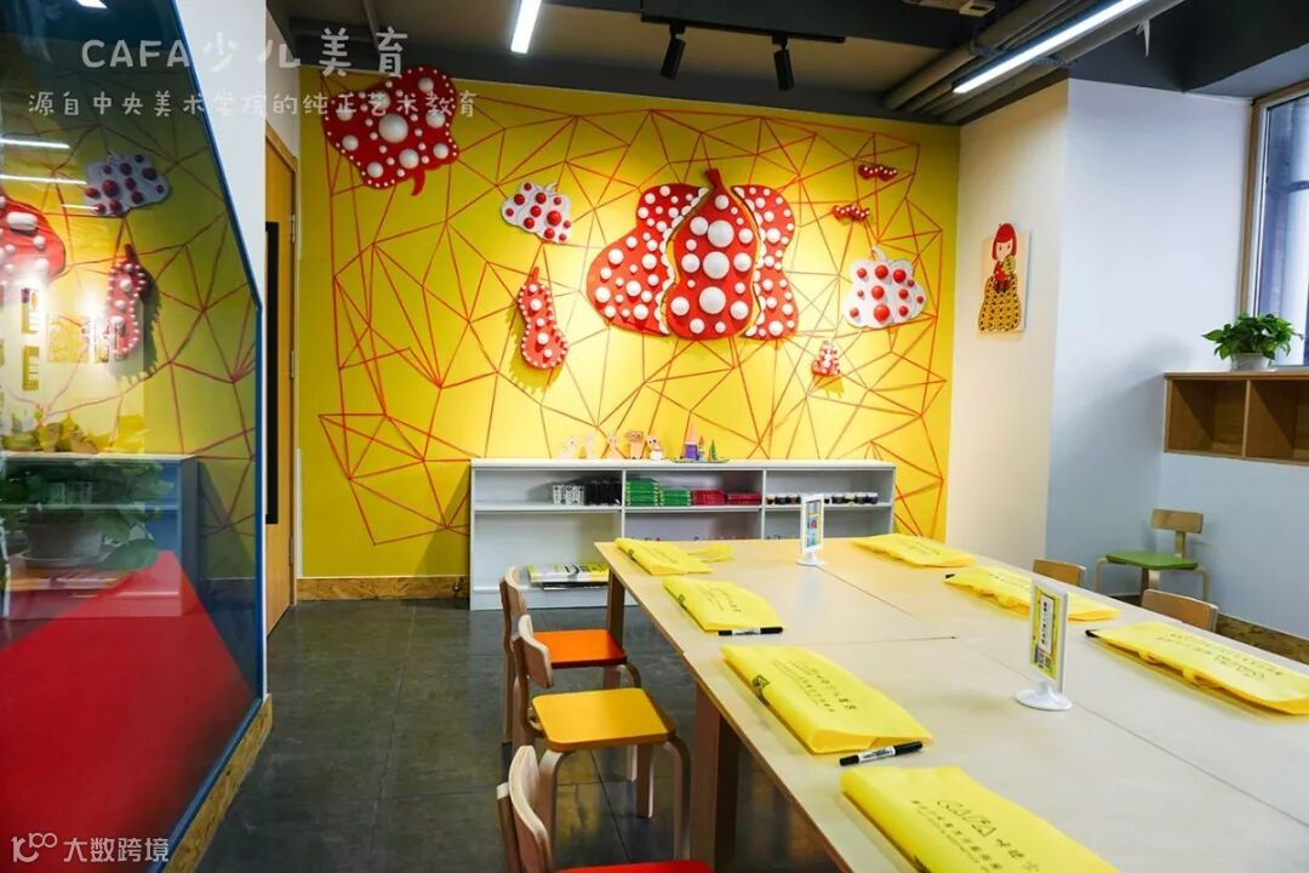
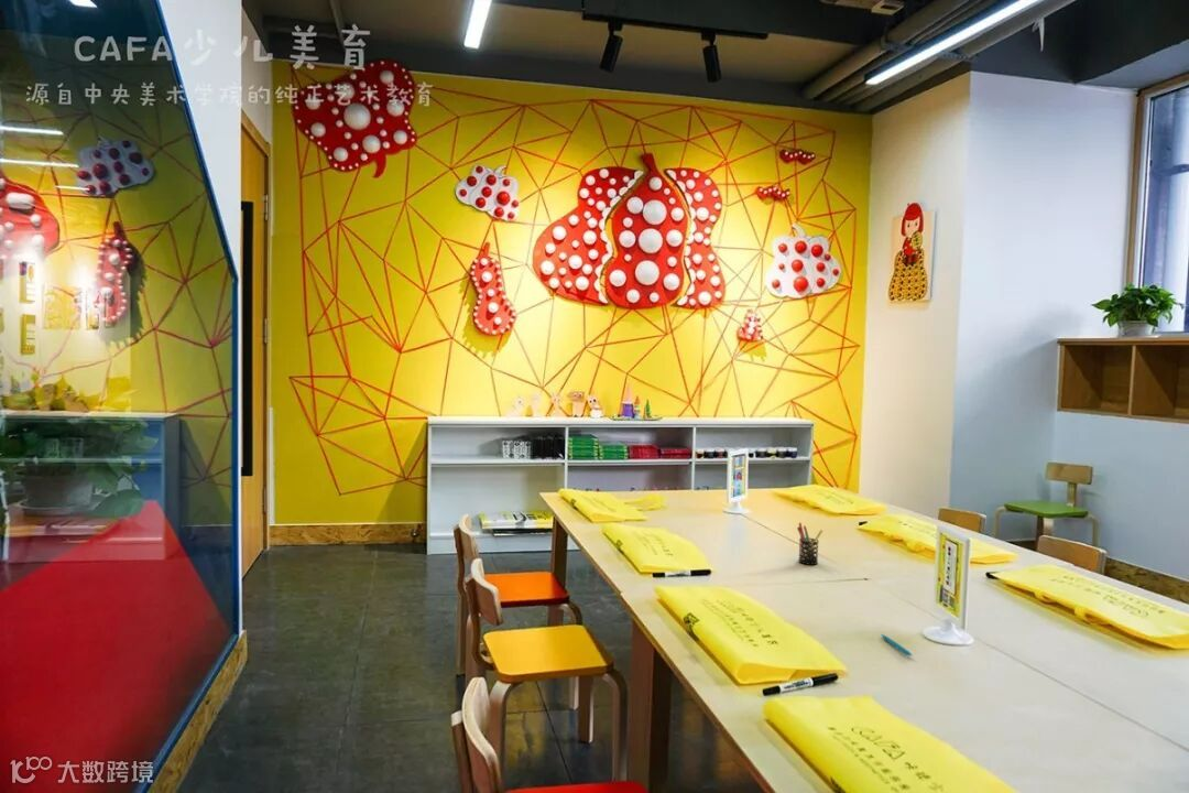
+ pen holder [796,522,823,566]
+ pen [880,633,913,658]
